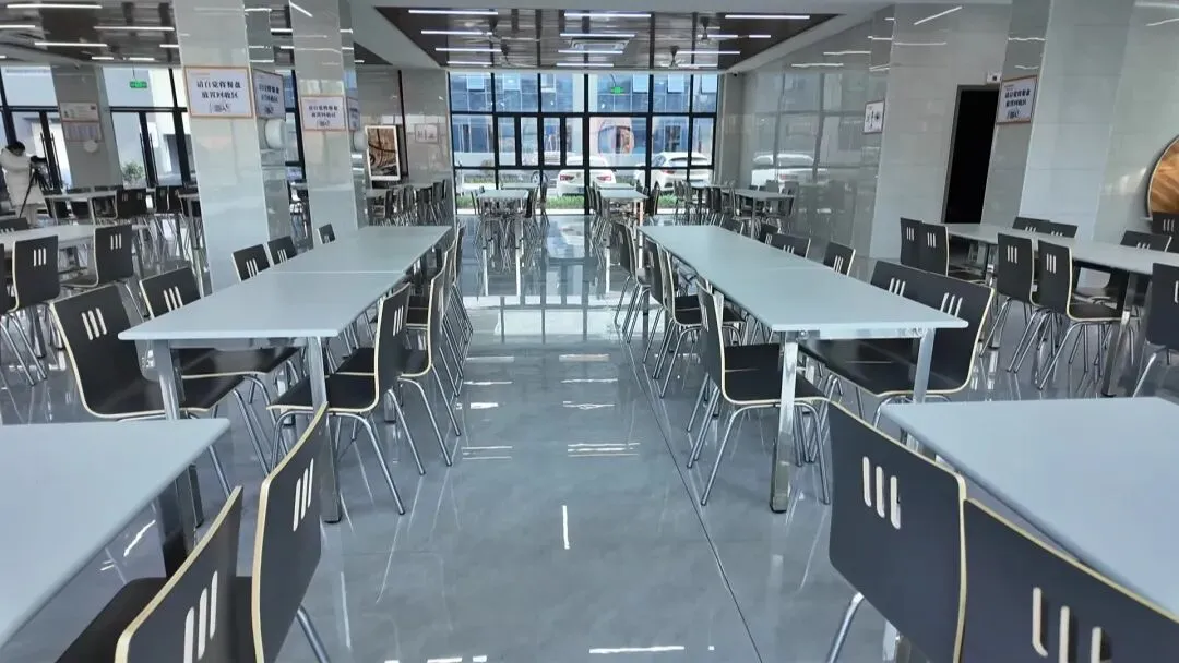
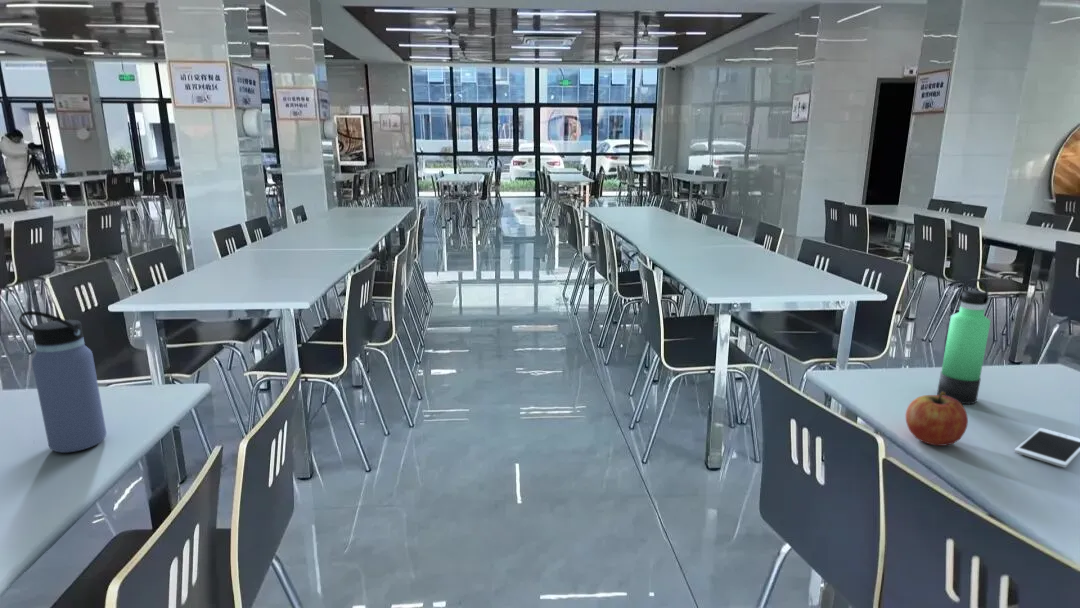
+ cell phone [1014,427,1080,468]
+ thermos bottle [936,278,992,405]
+ fruit [905,392,969,447]
+ water bottle [18,310,107,454]
